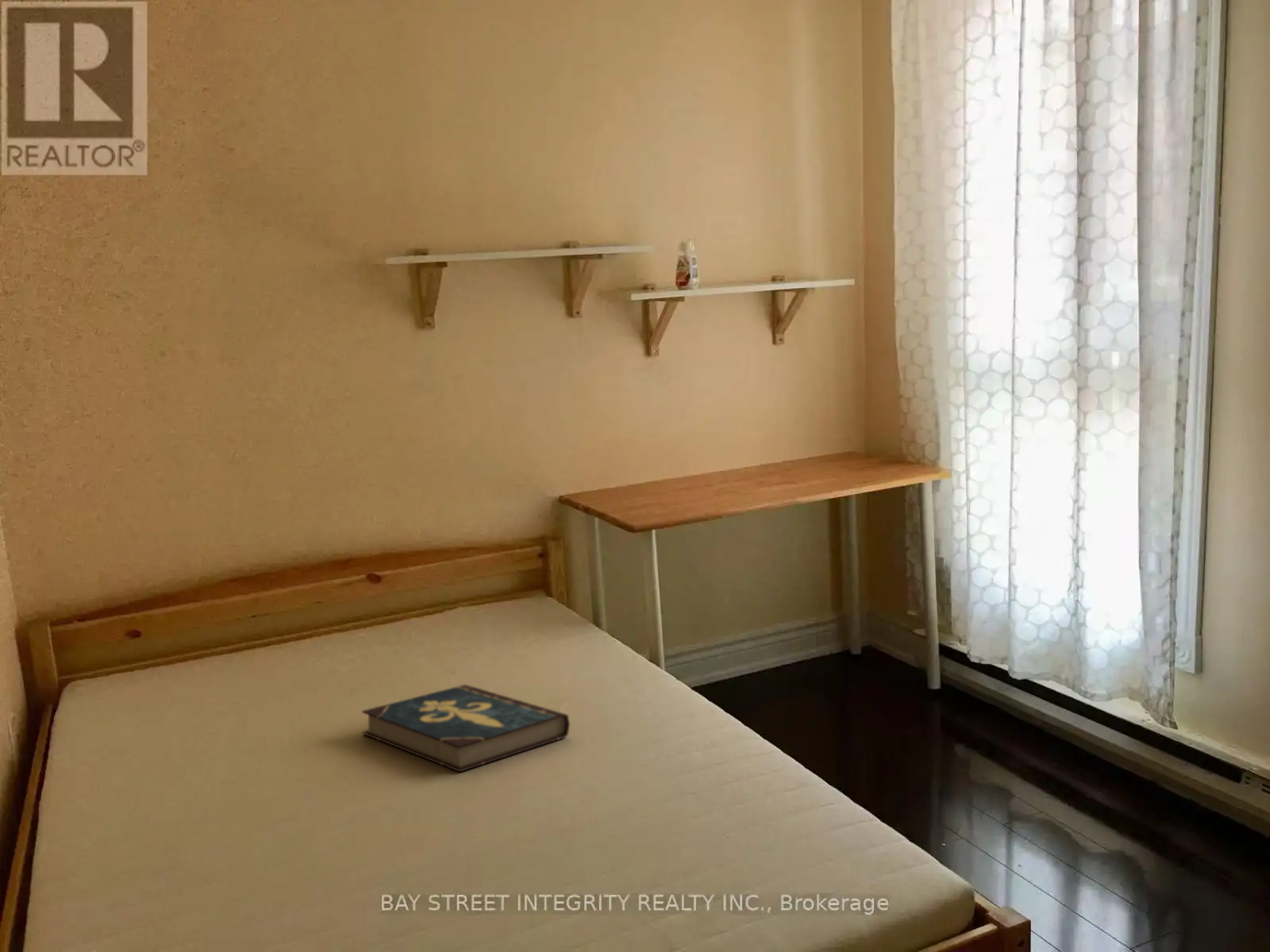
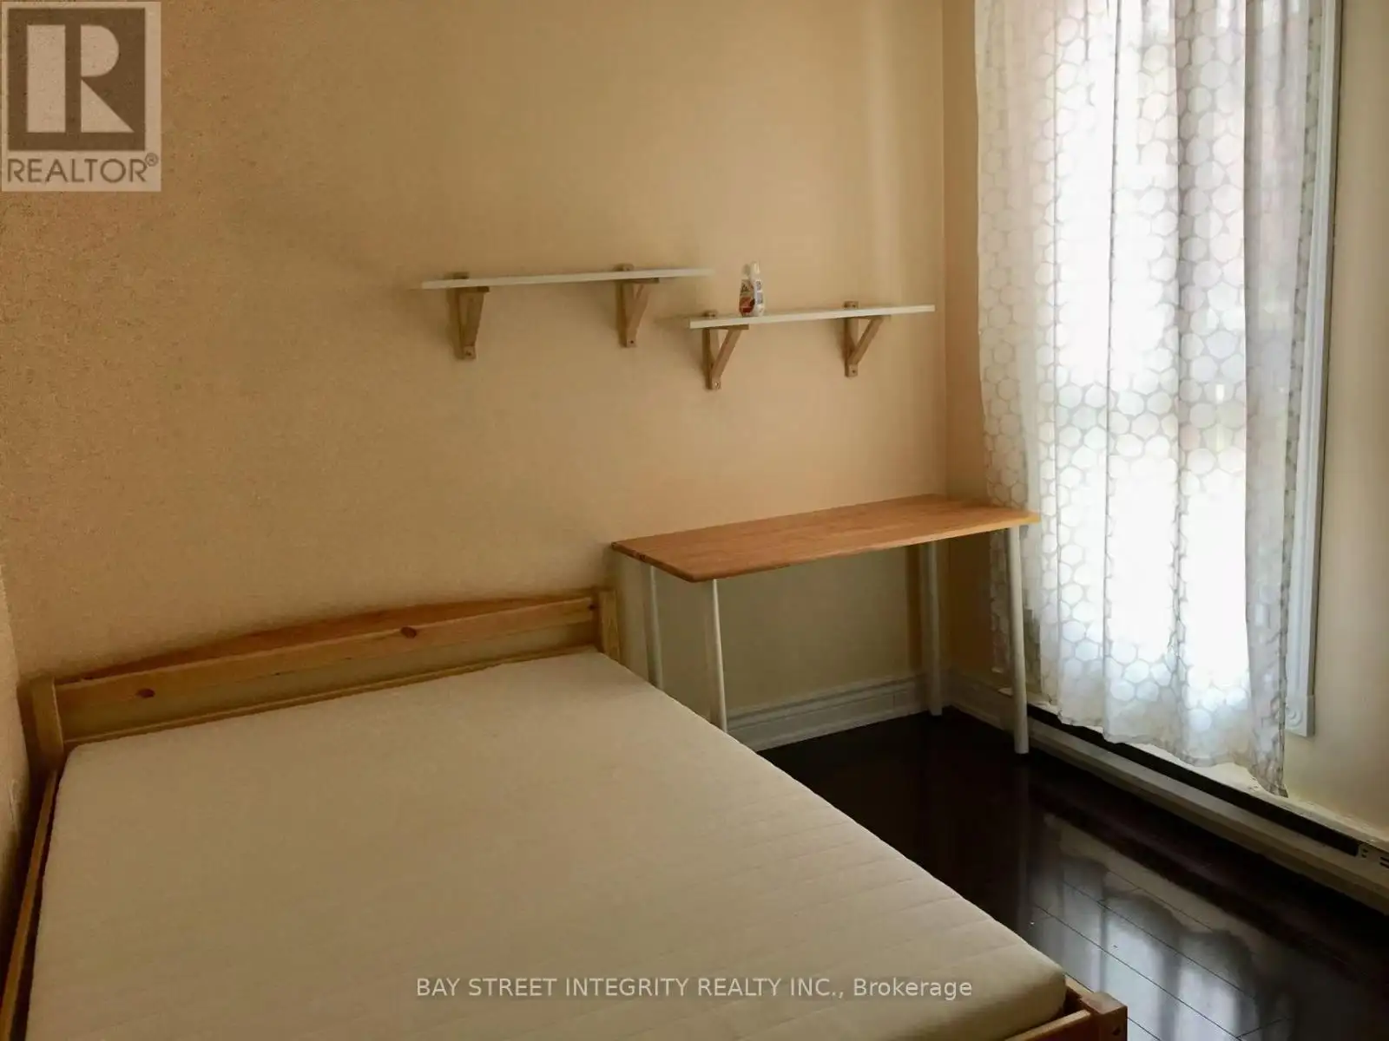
- book [361,684,571,773]
